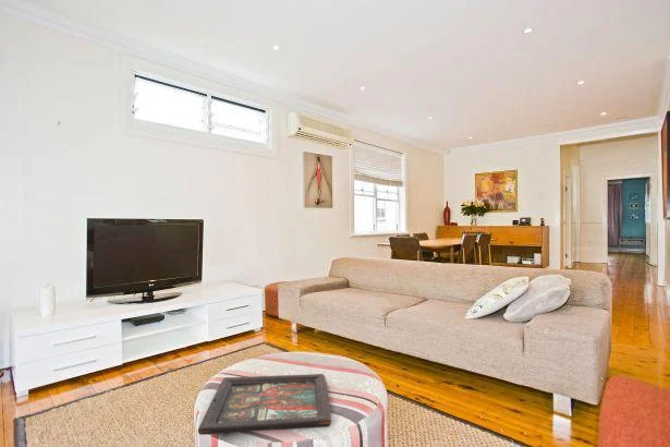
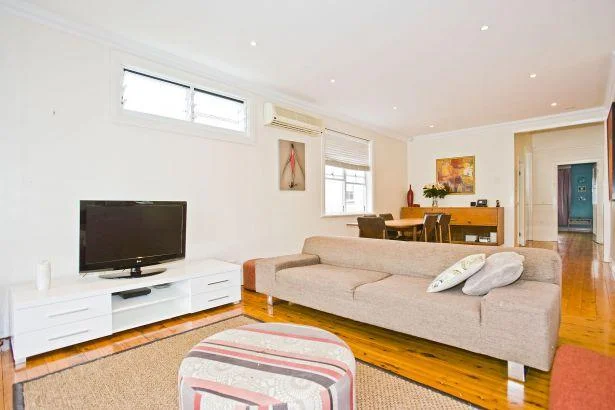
- decorative tray [197,373,332,436]
